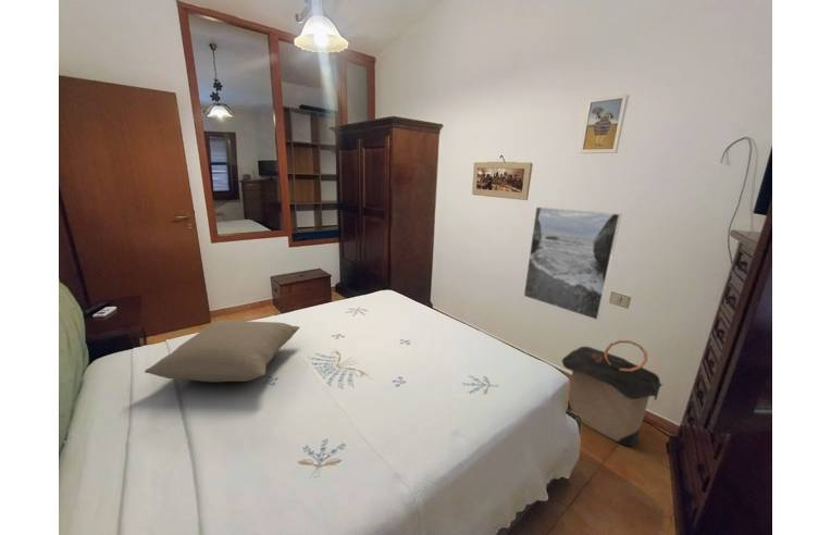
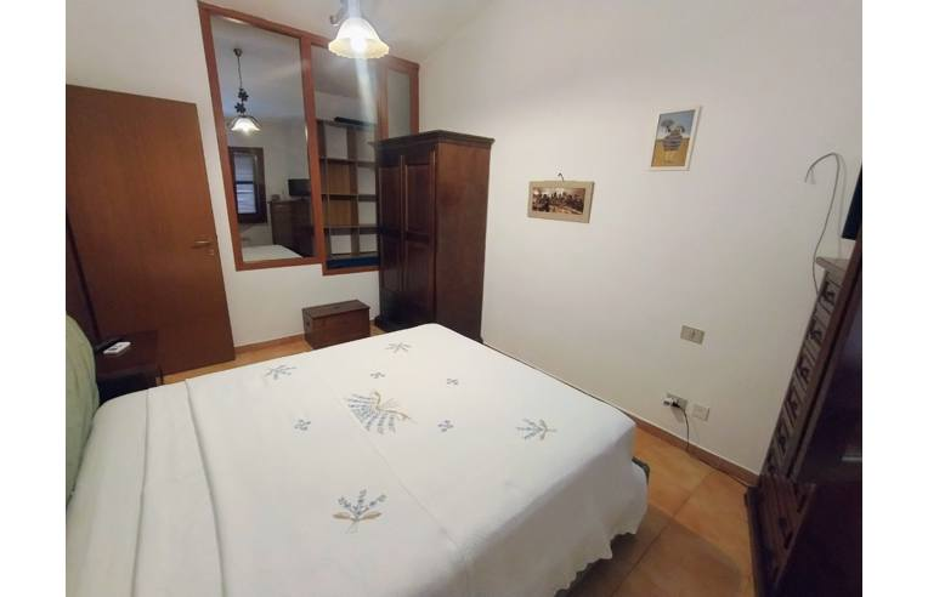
- pillow [144,320,301,383]
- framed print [523,206,622,321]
- laundry hamper [561,339,663,448]
